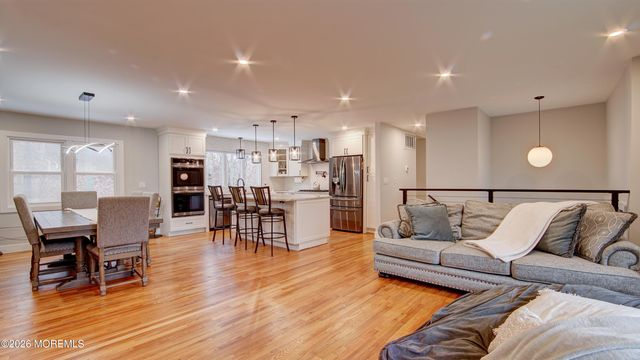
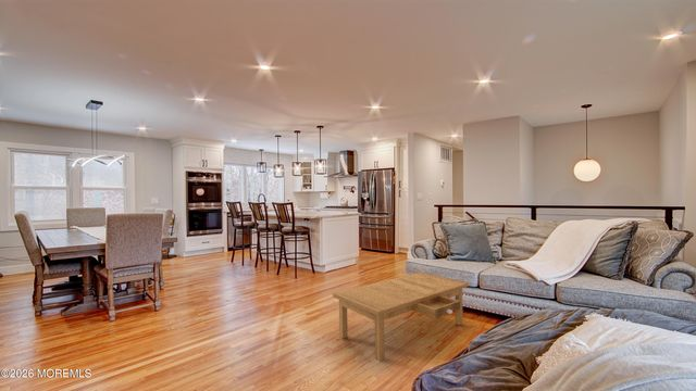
+ coffee table [332,272,469,362]
